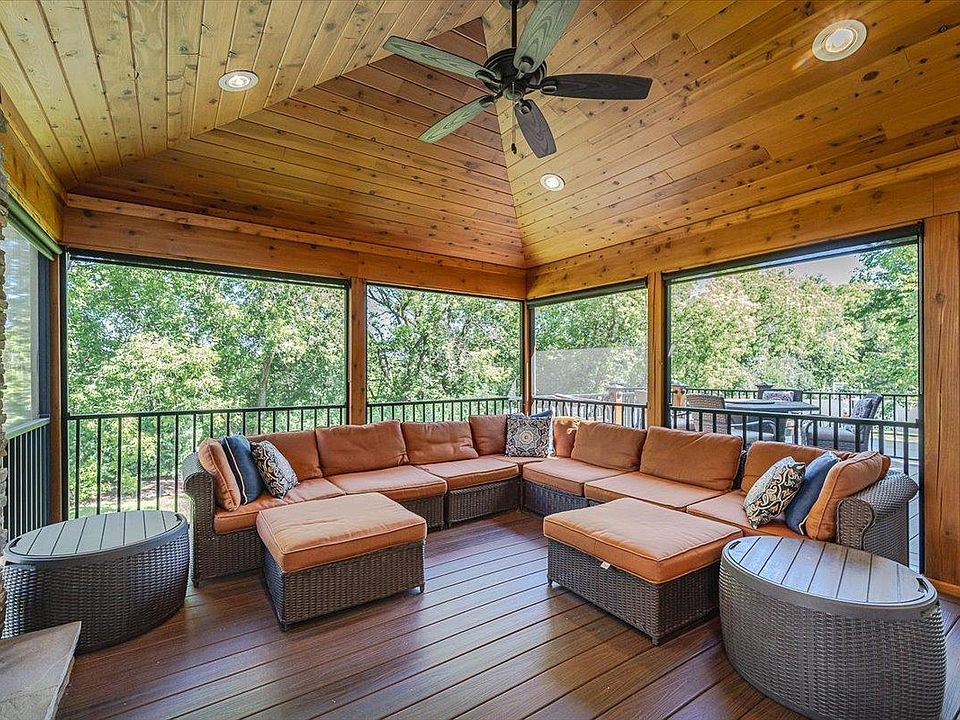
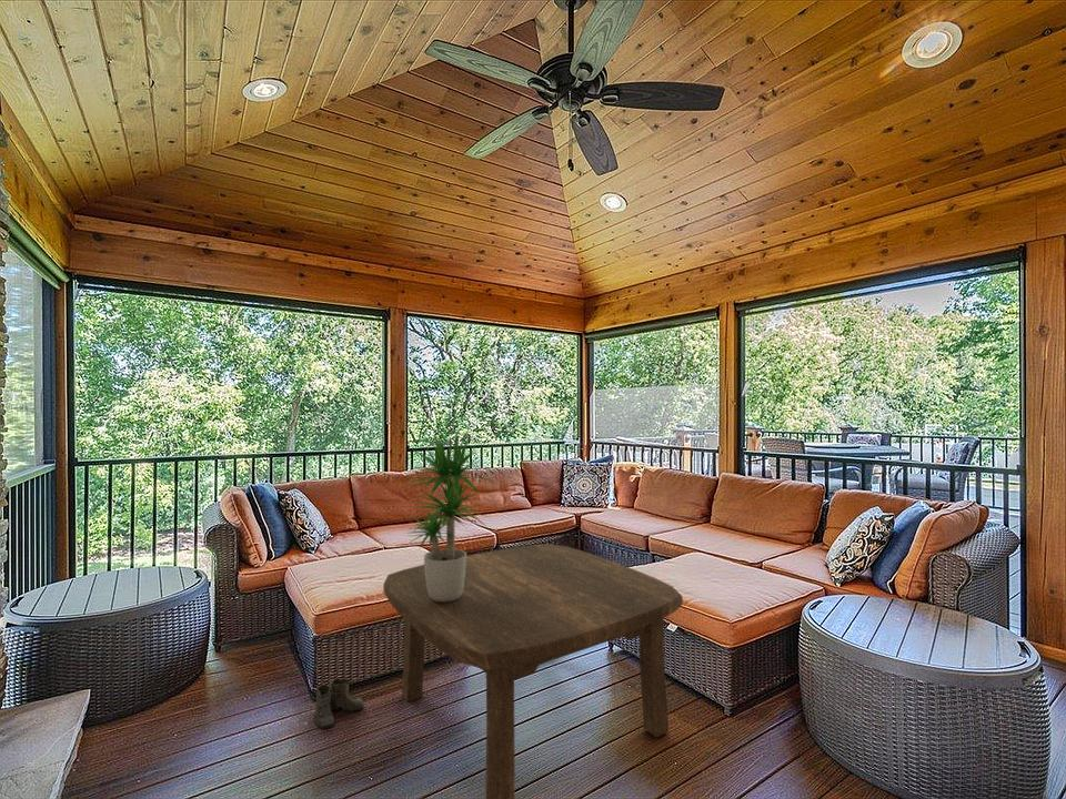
+ boots [309,677,364,730]
+ coffee table [382,543,684,799]
+ potted plant [400,431,497,601]
